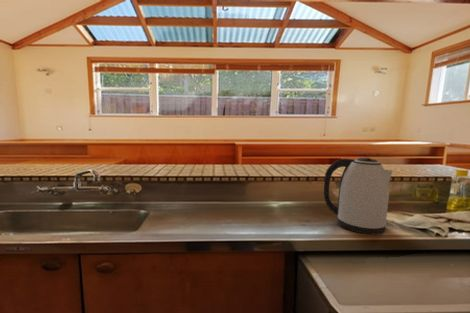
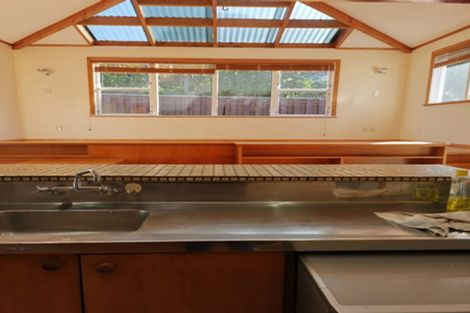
- kettle [323,157,394,235]
